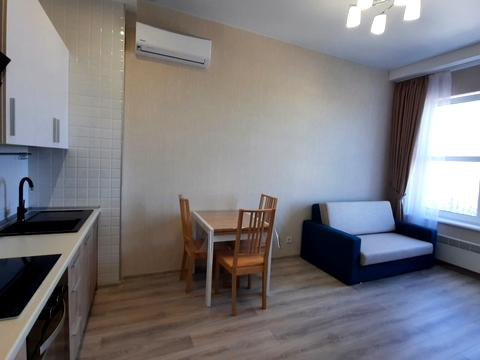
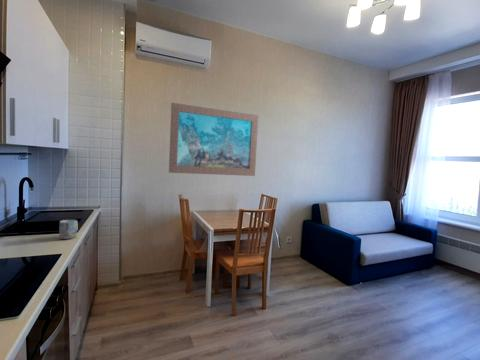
+ wall art [168,102,259,177]
+ mug [58,219,79,240]
